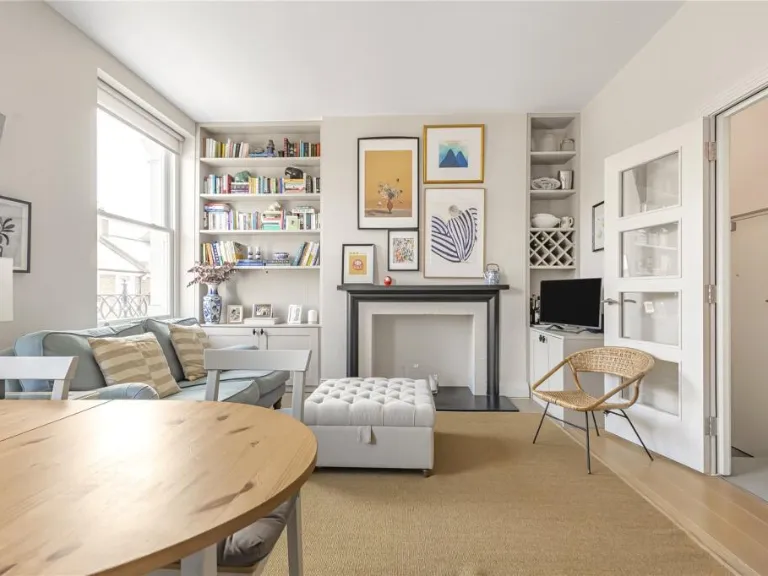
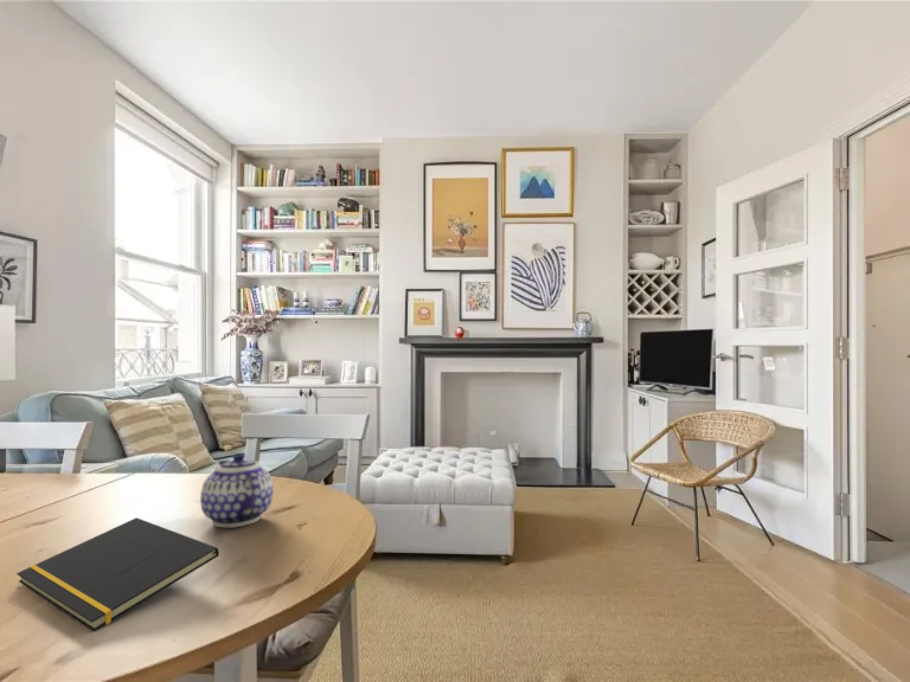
+ teapot [199,452,275,529]
+ notepad [15,516,220,632]
